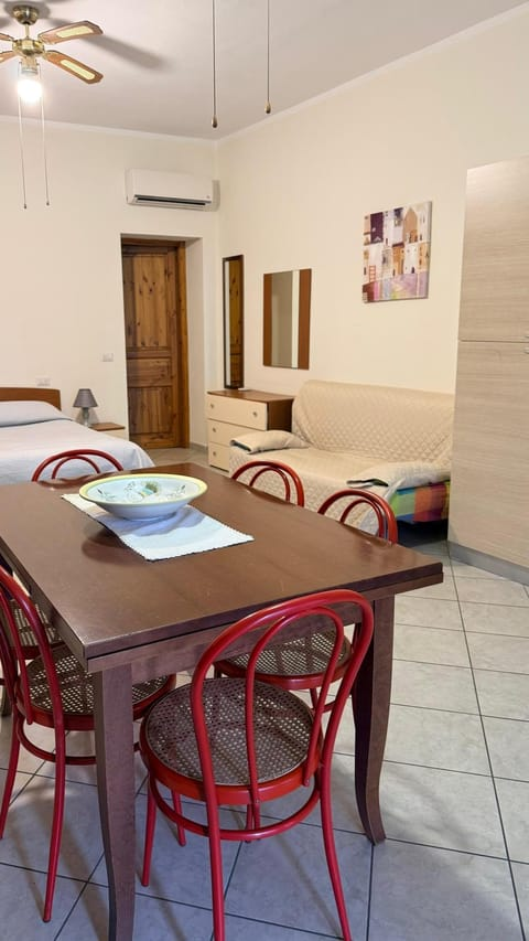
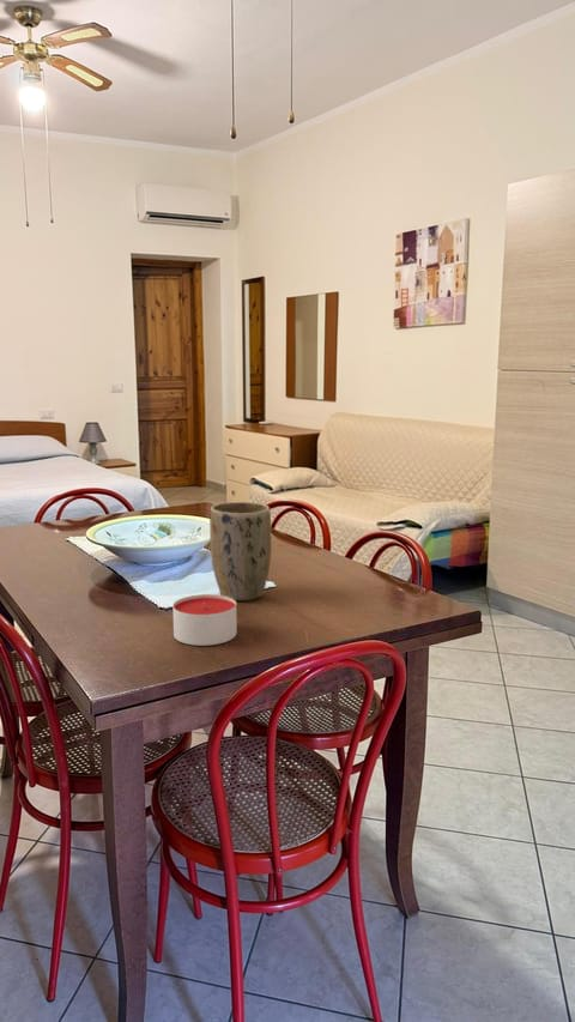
+ candle [171,593,238,647]
+ plant pot [208,501,272,601]
